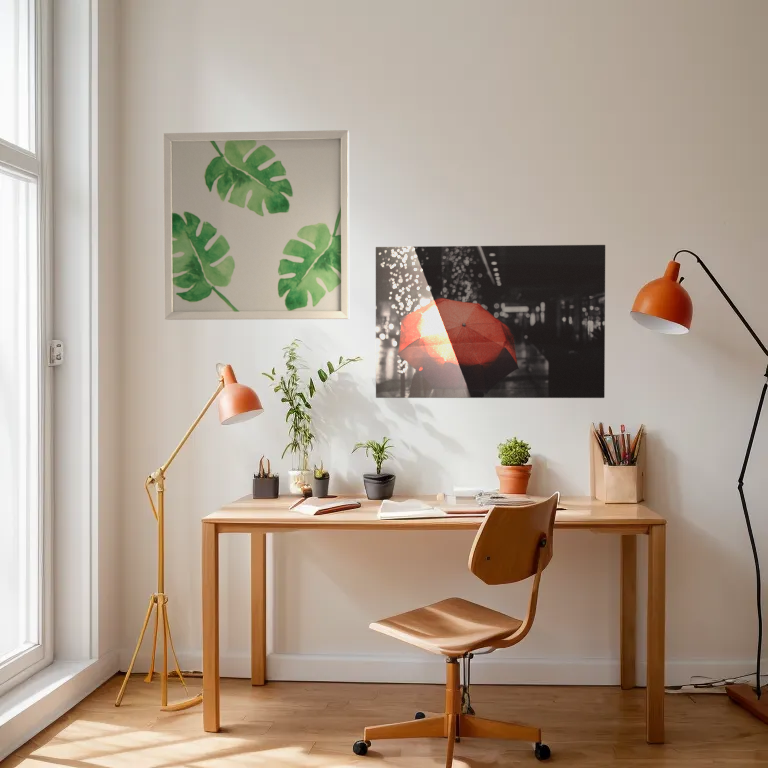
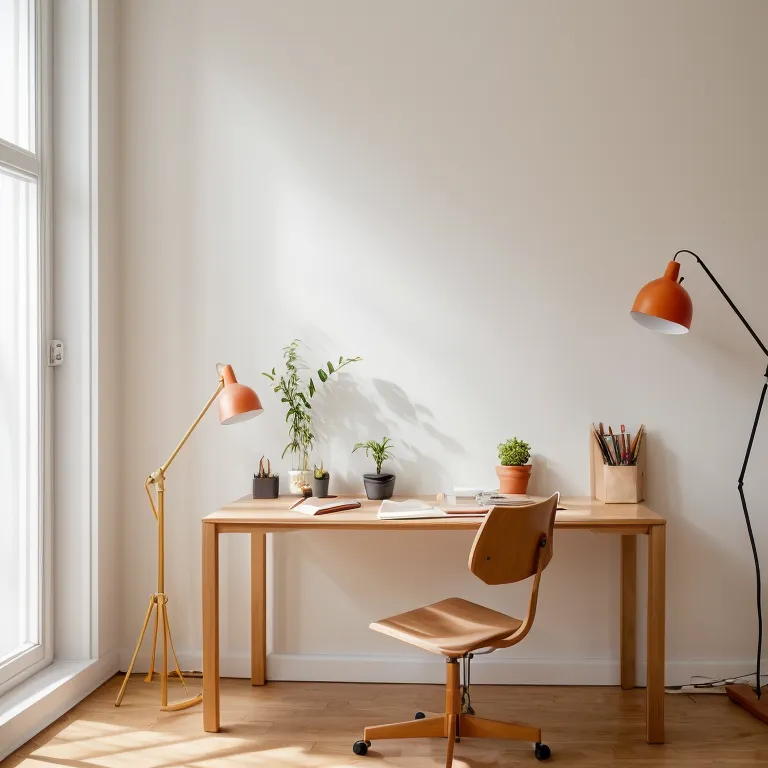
- wall art [375,244,606,399]
- wall art [162,129,350,321]
